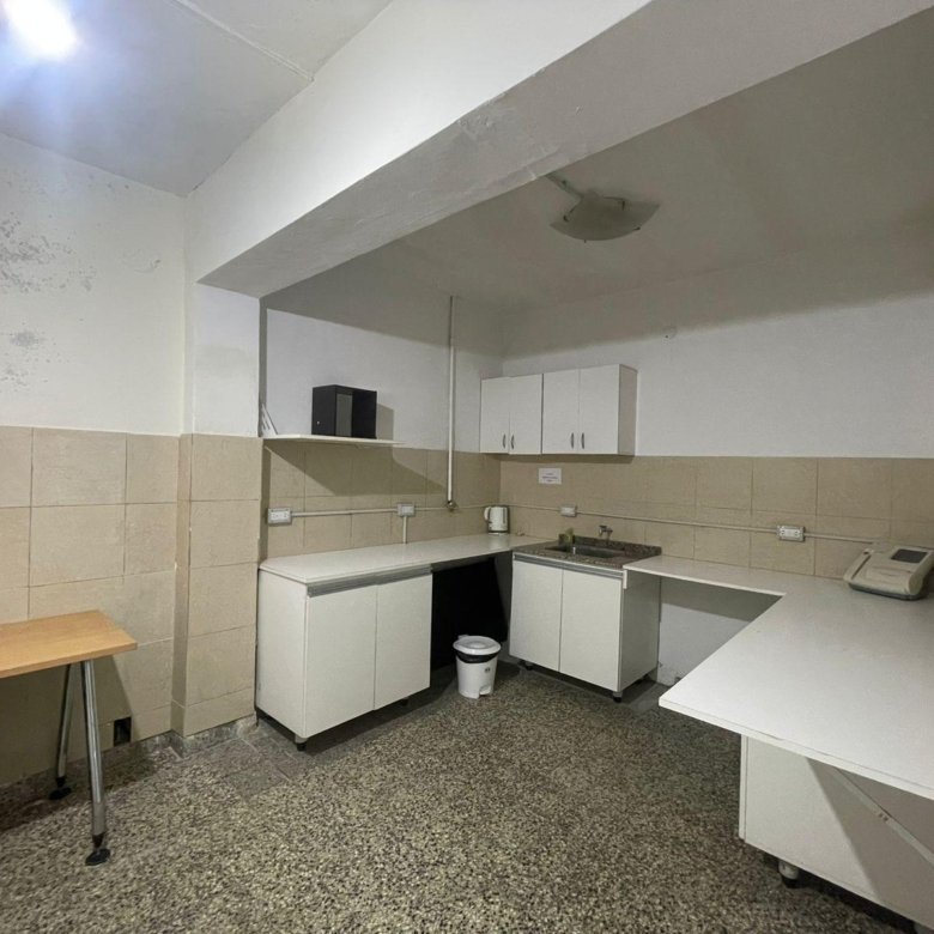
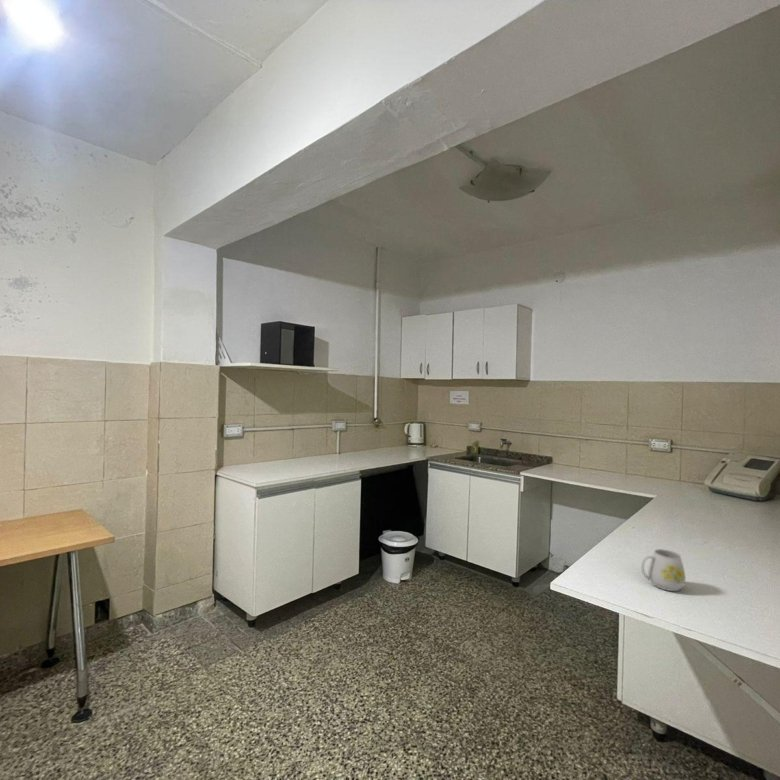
+ mug [640,548,686,592]
